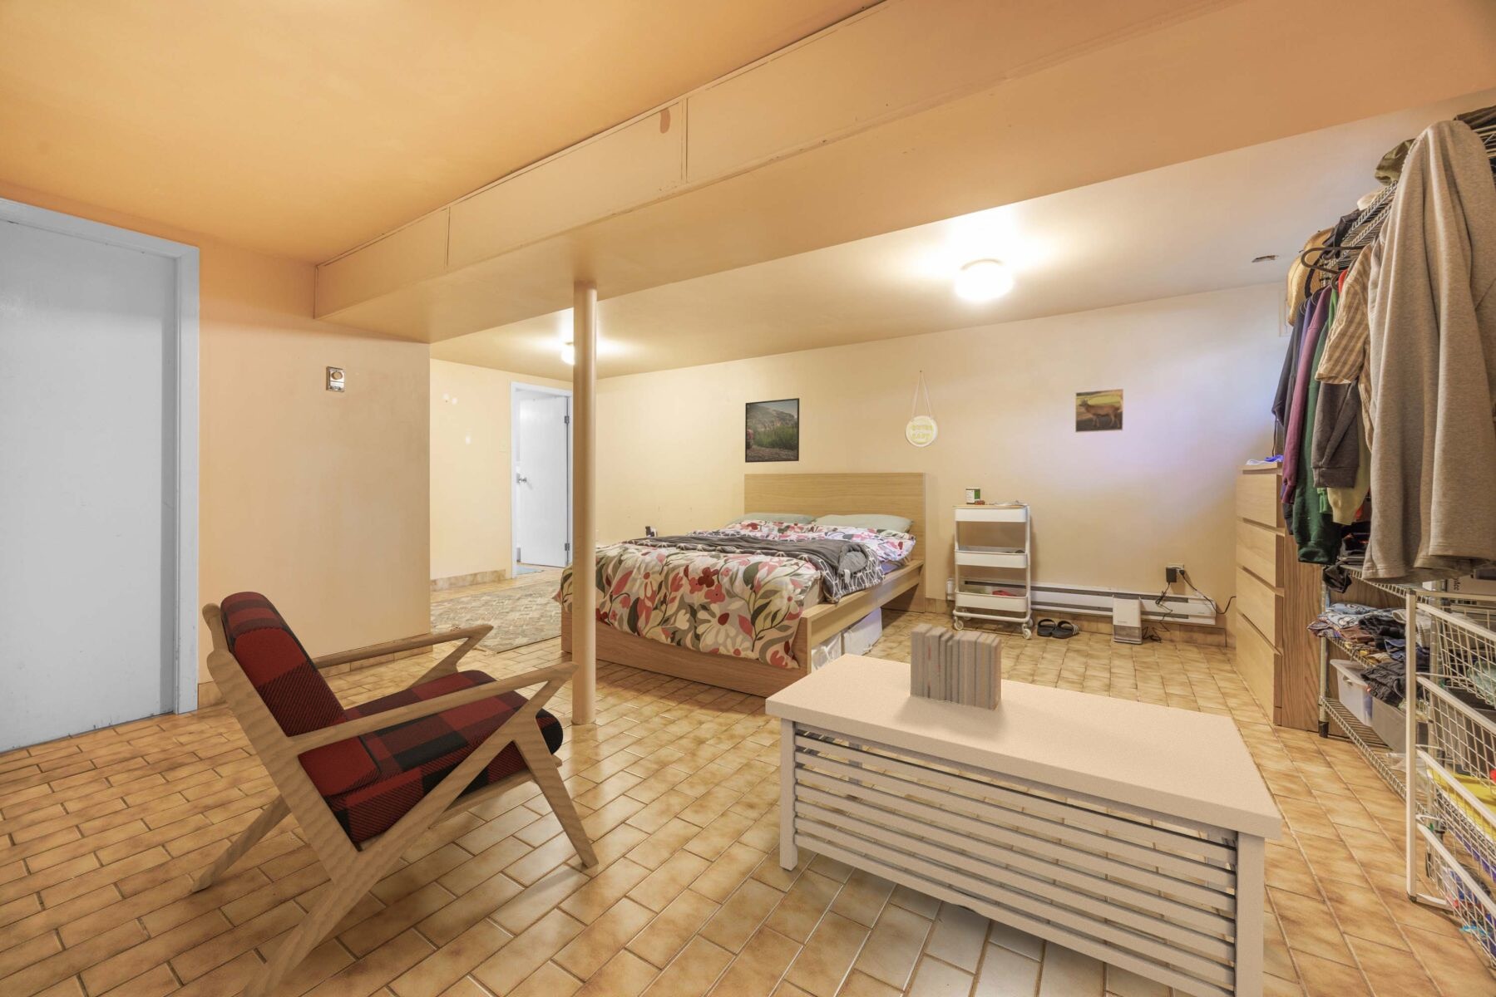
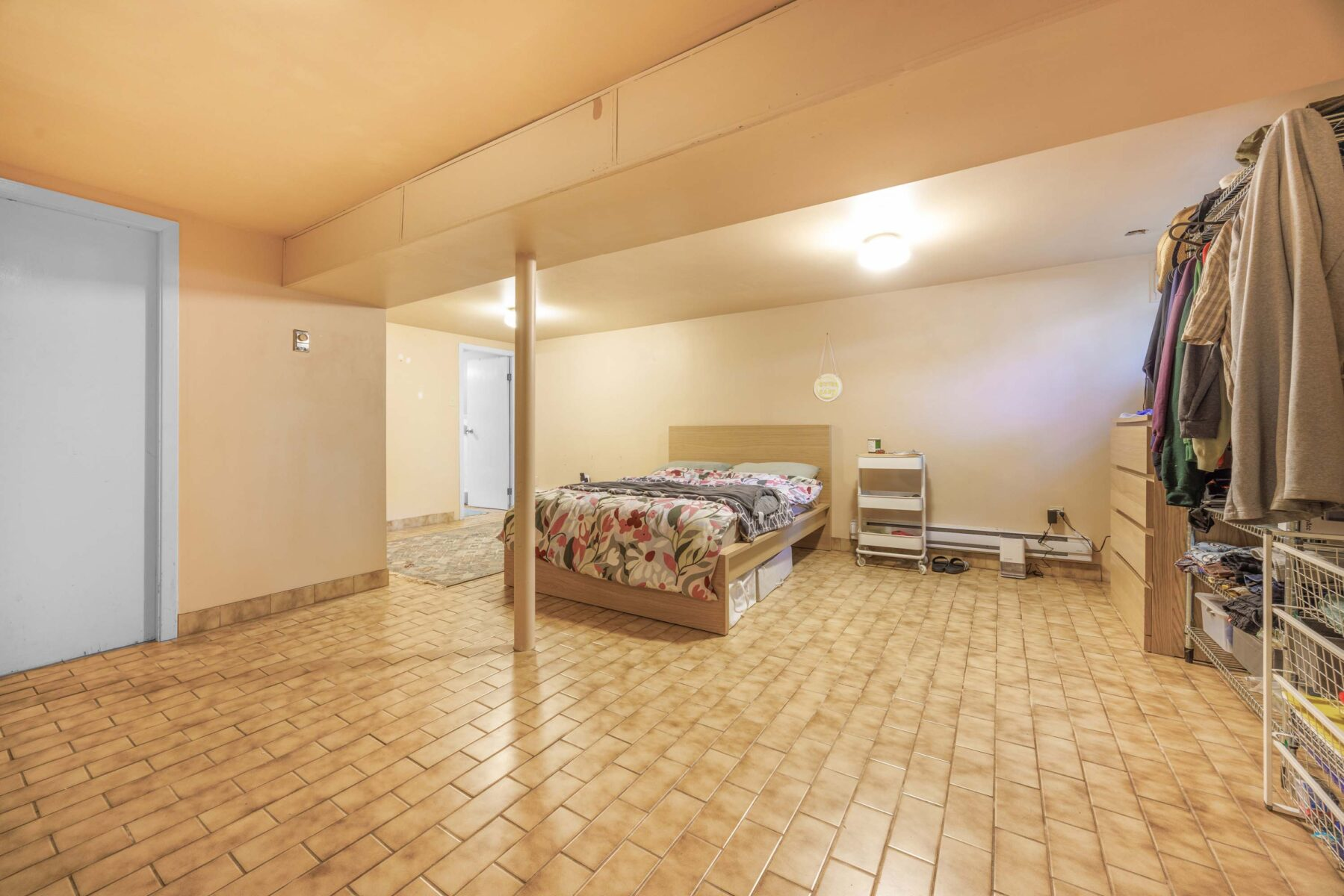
- armchair [191,591,600,997]
- books [909,622,1002,710]
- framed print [1074,388,1124,434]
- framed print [745,397,800,464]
- storage bench [765,652,1283,997]
